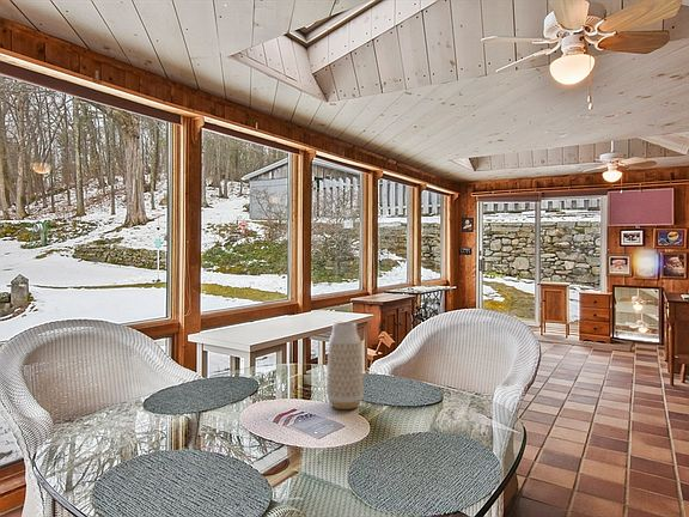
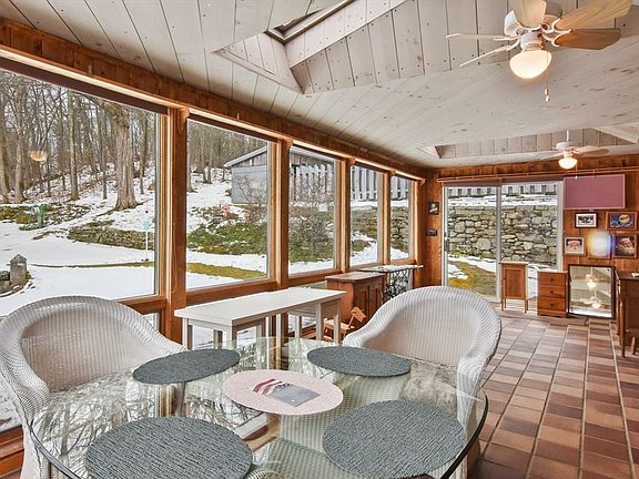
- vase [325,321,365,410]
